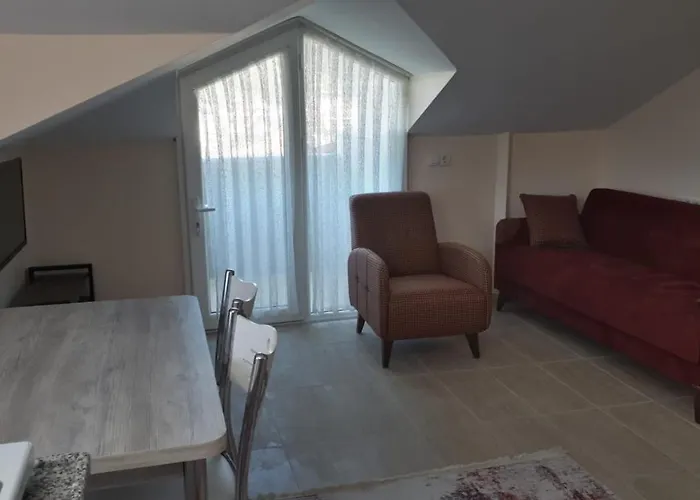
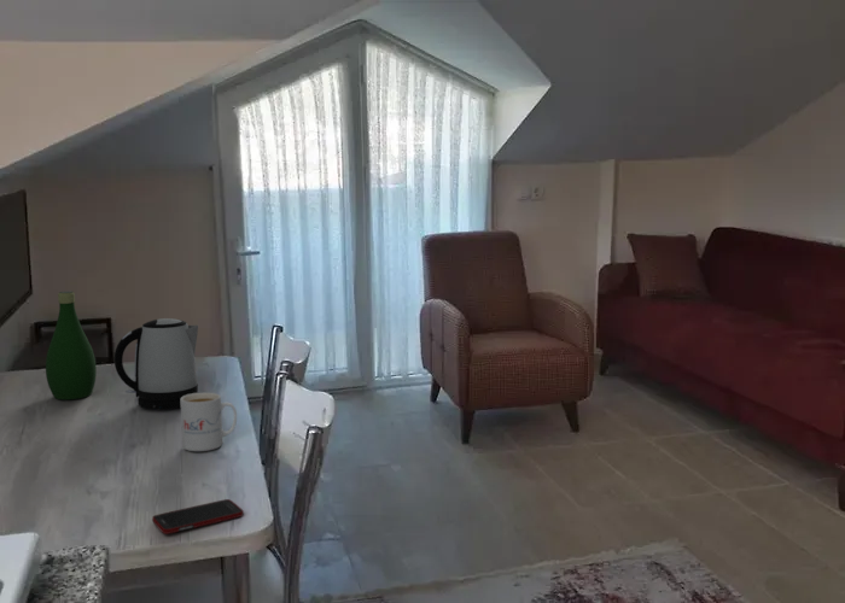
+ mug [180,392,238,452]
+ bottle [45,291,98,400]
+ kettle [113,317,199,411]
+ cell phone [151,498,245,535]
